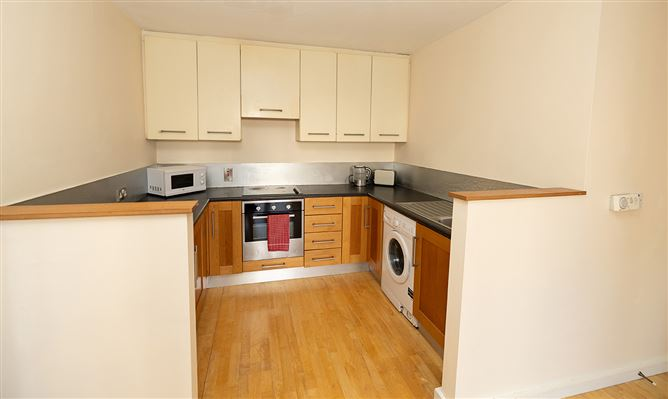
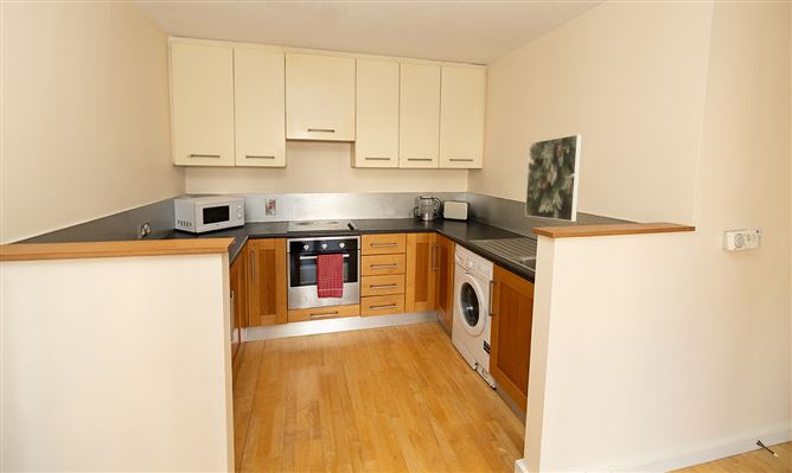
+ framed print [524,133,583,223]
